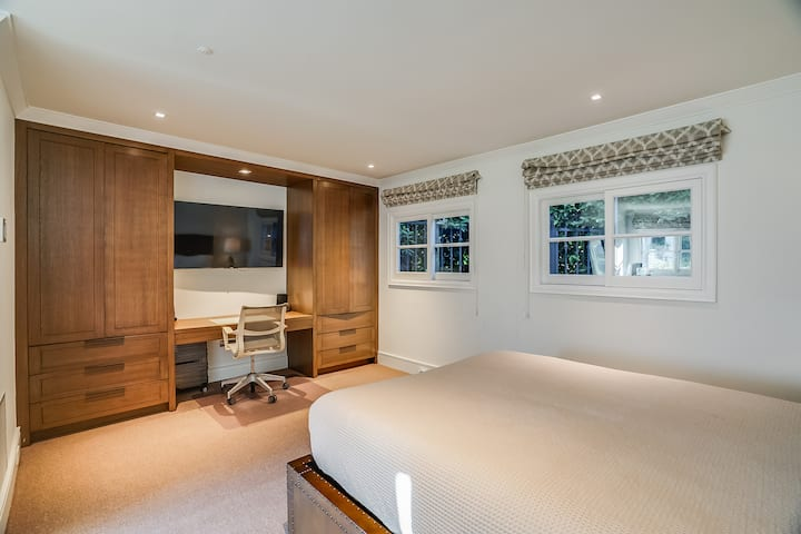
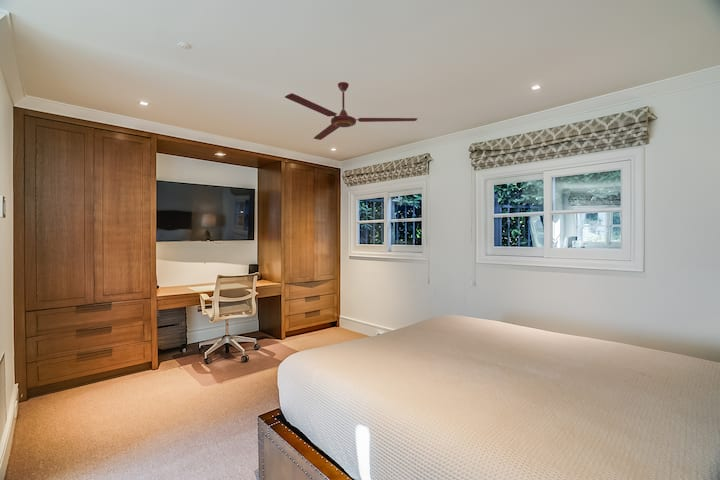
+ ceiling fan [284,81,418,141]
